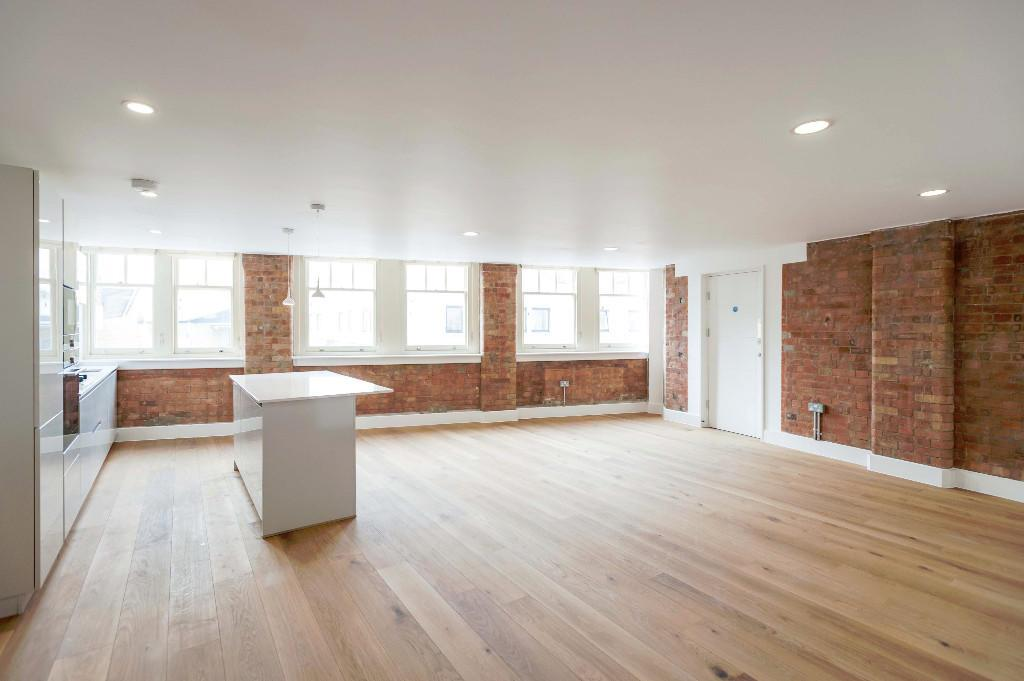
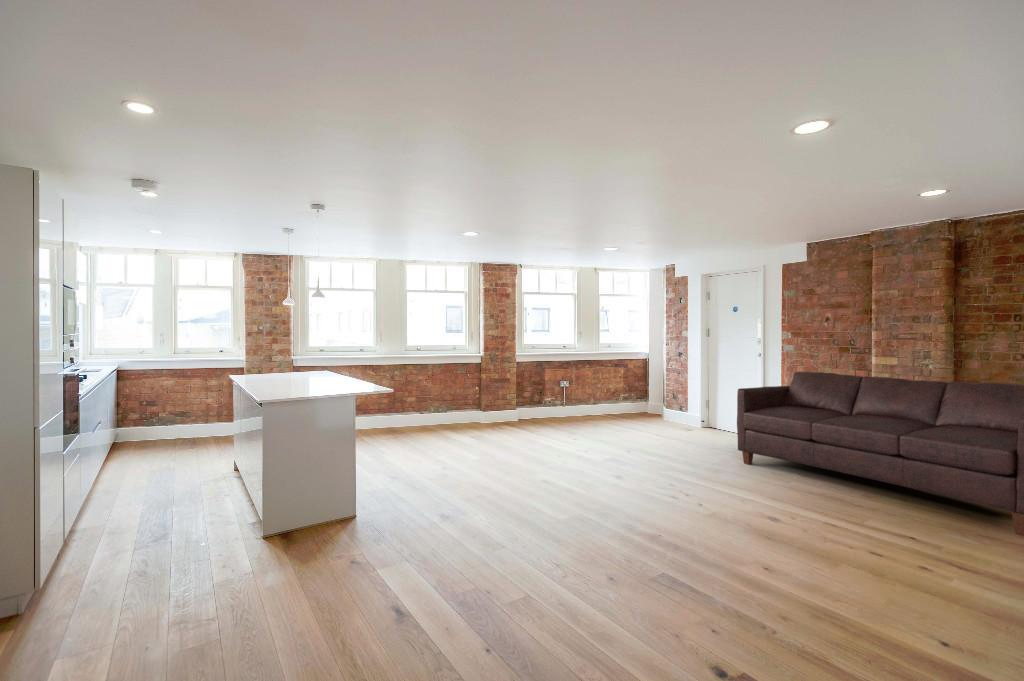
+ sofa [736,371,1024,537]
